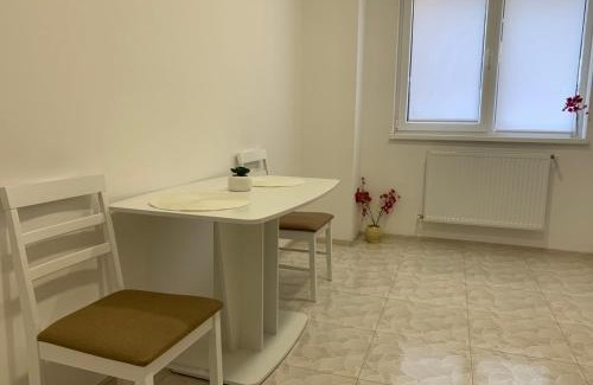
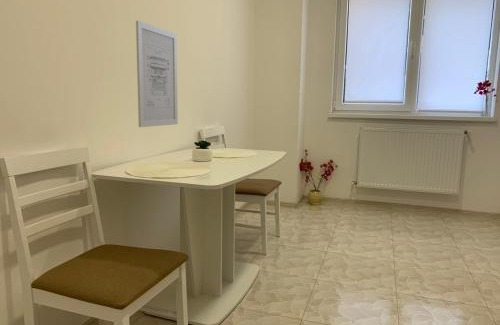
+ wall art [135,20,179,128]
